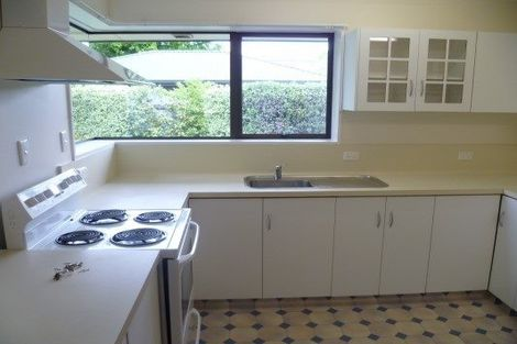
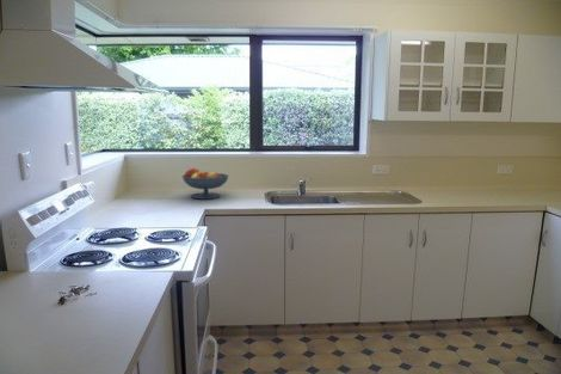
+ fruit bowl [181,166,230,200]
